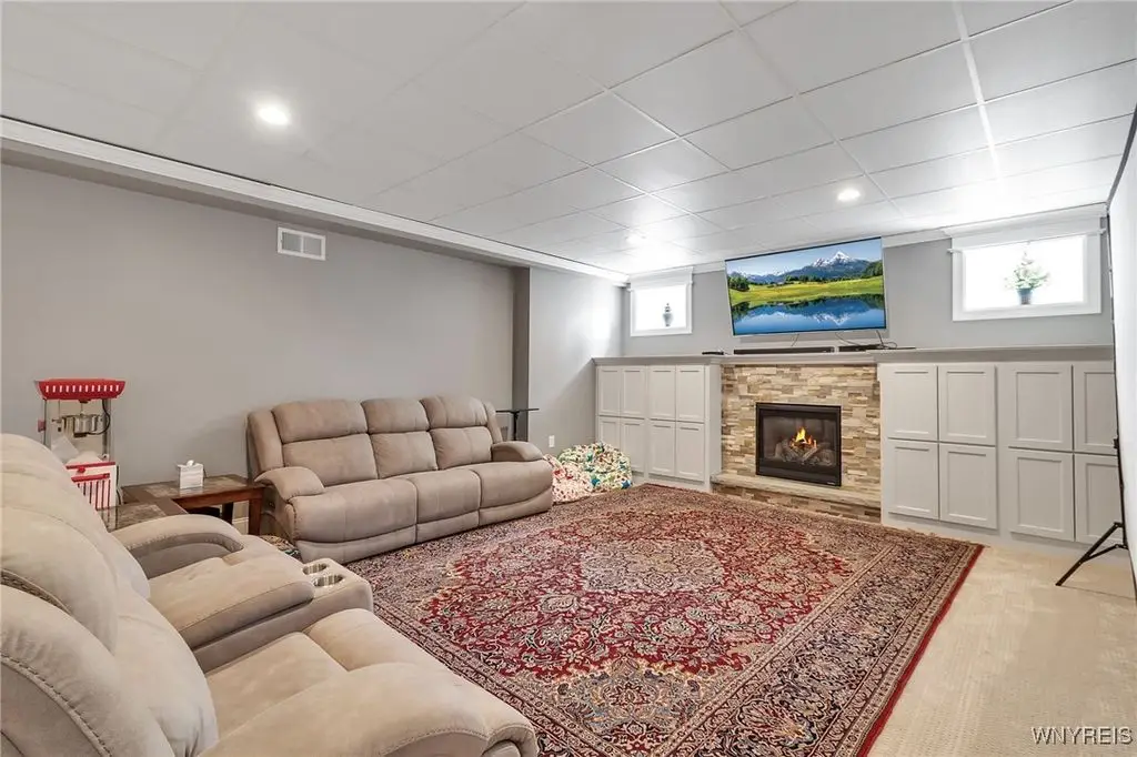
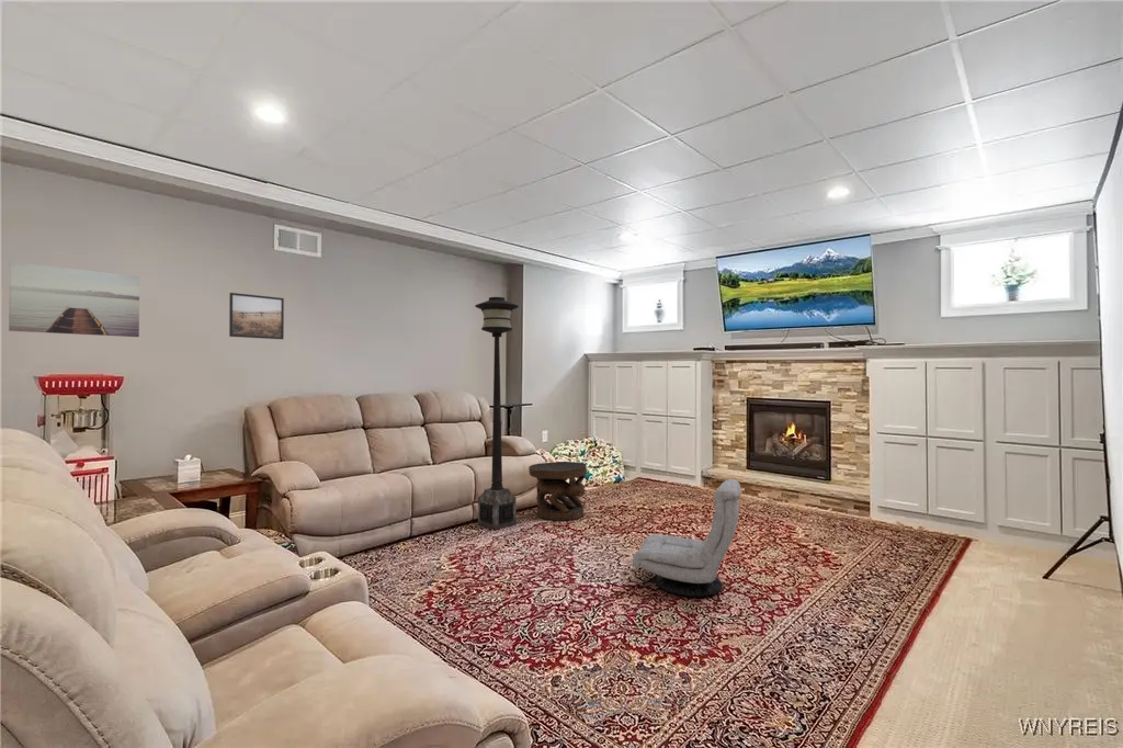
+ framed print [228,292,285,340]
+ floor lamp [474,296,520,531]
+ side table [528,461,588,522]
+ chair [632,478,741,598]
+ wall art [8,261,140,338]
